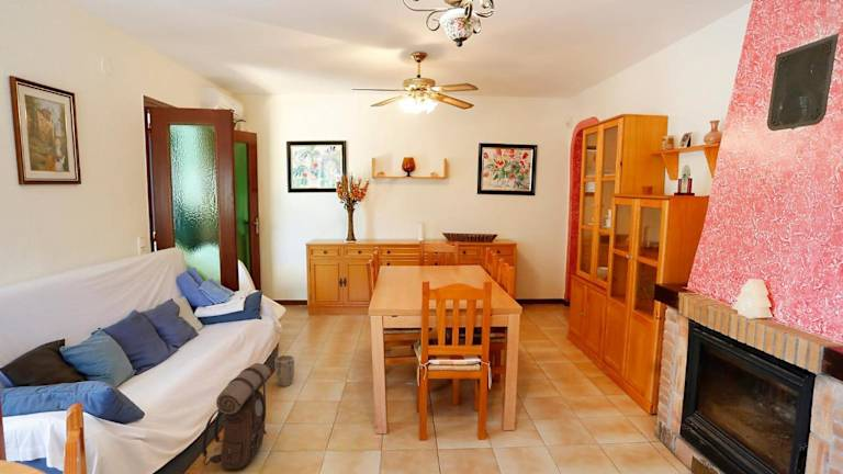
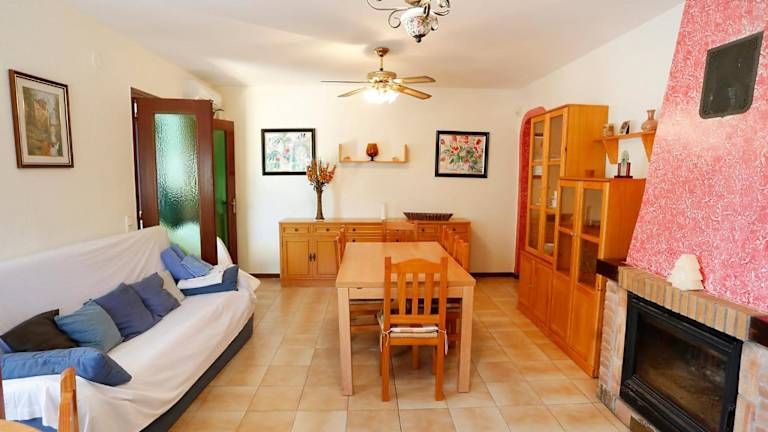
- plant pot [274,354,295,387]
- backpack [201,362,271,471]
